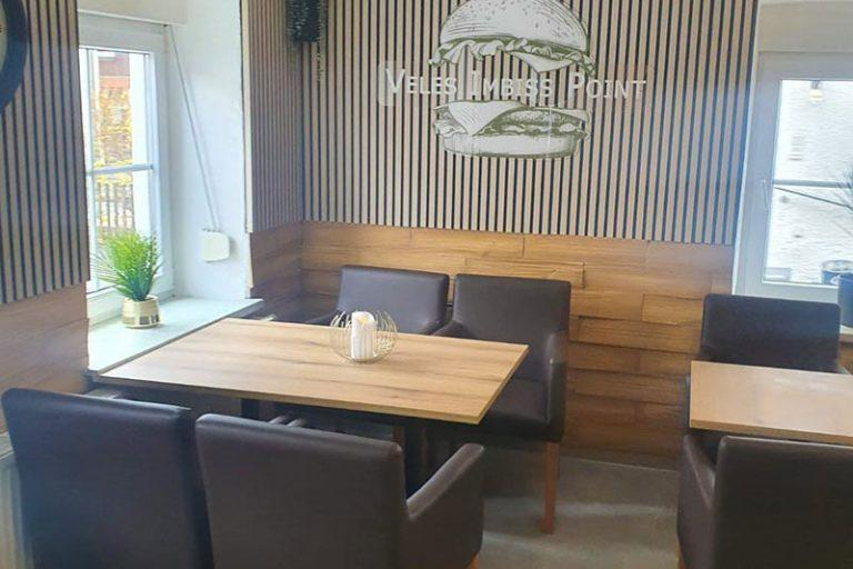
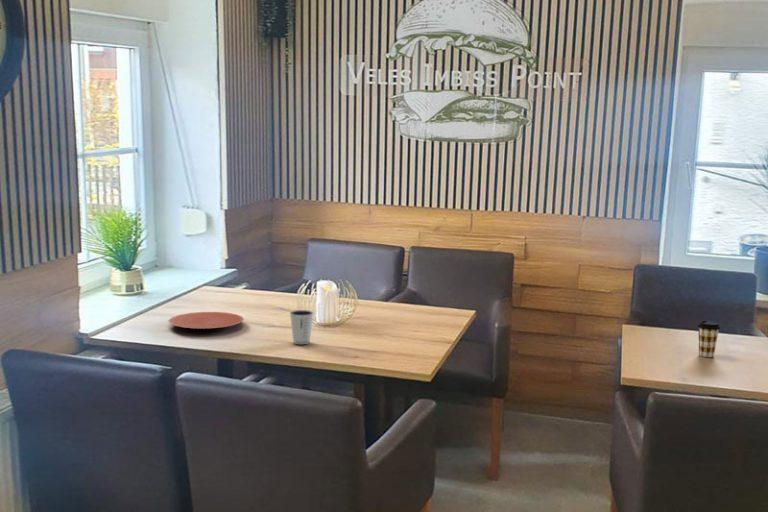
+ dixie cup [289,309,315,345]
+ plate [168,311,245,329]
+ coffee cup [697,320,721,358]
